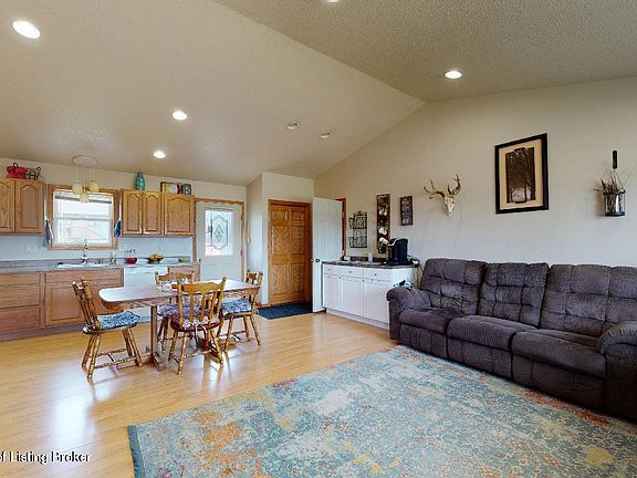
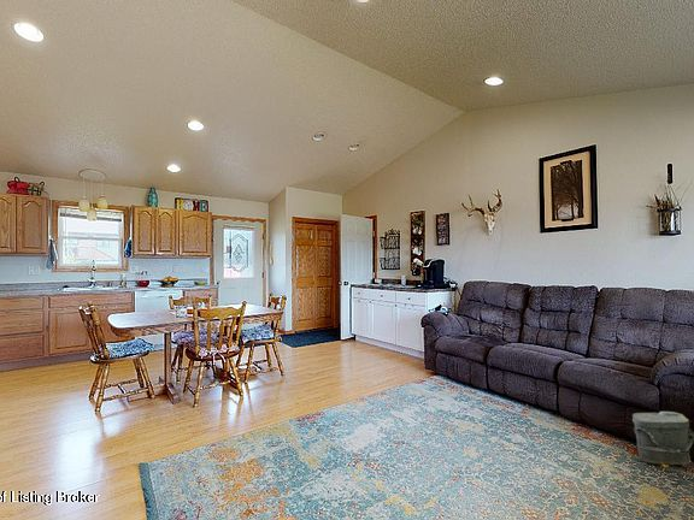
+ bag [631,410,694,468]
